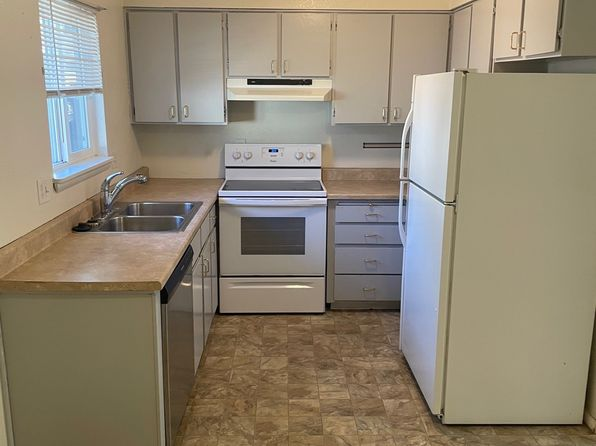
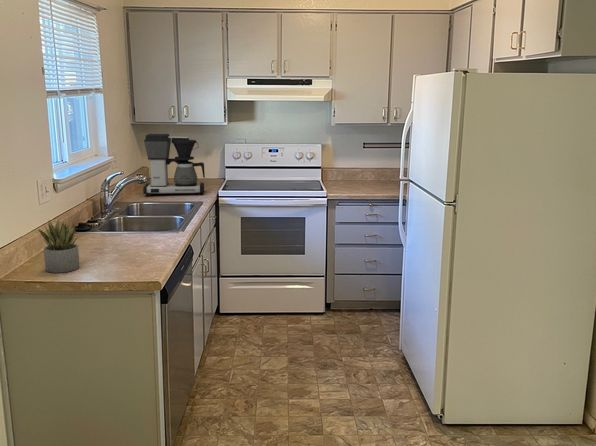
+ coffee maker [142,133,206,197]
+ succulent plant [37,217,81,274]
